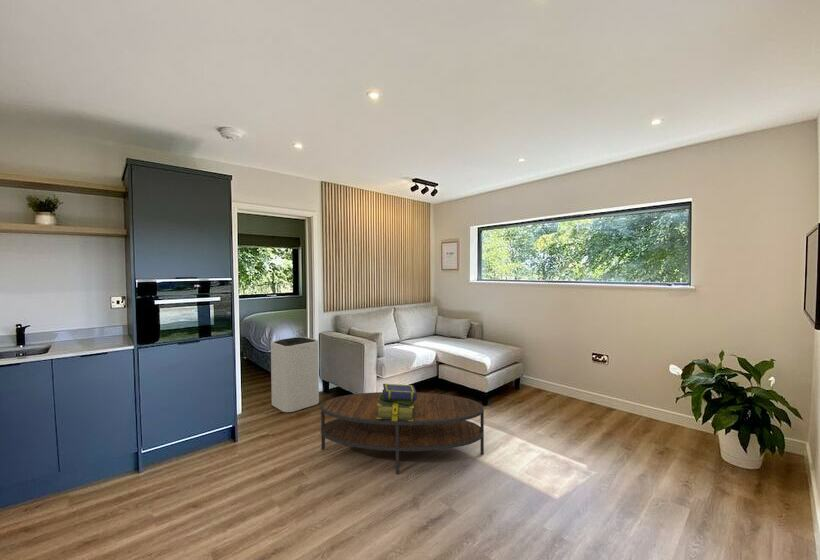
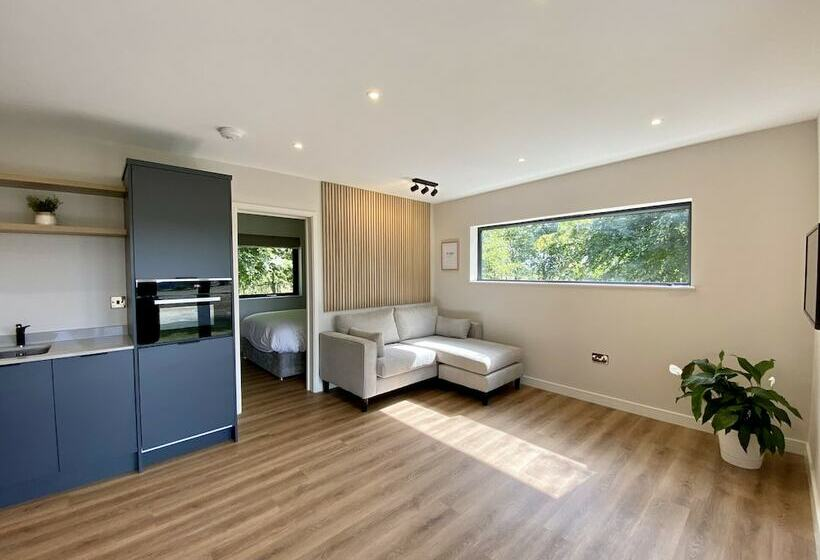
- trash can [270,336,320,414]
- coffee table [320,391,485,475]
- stack of books [377,383,417,421]
